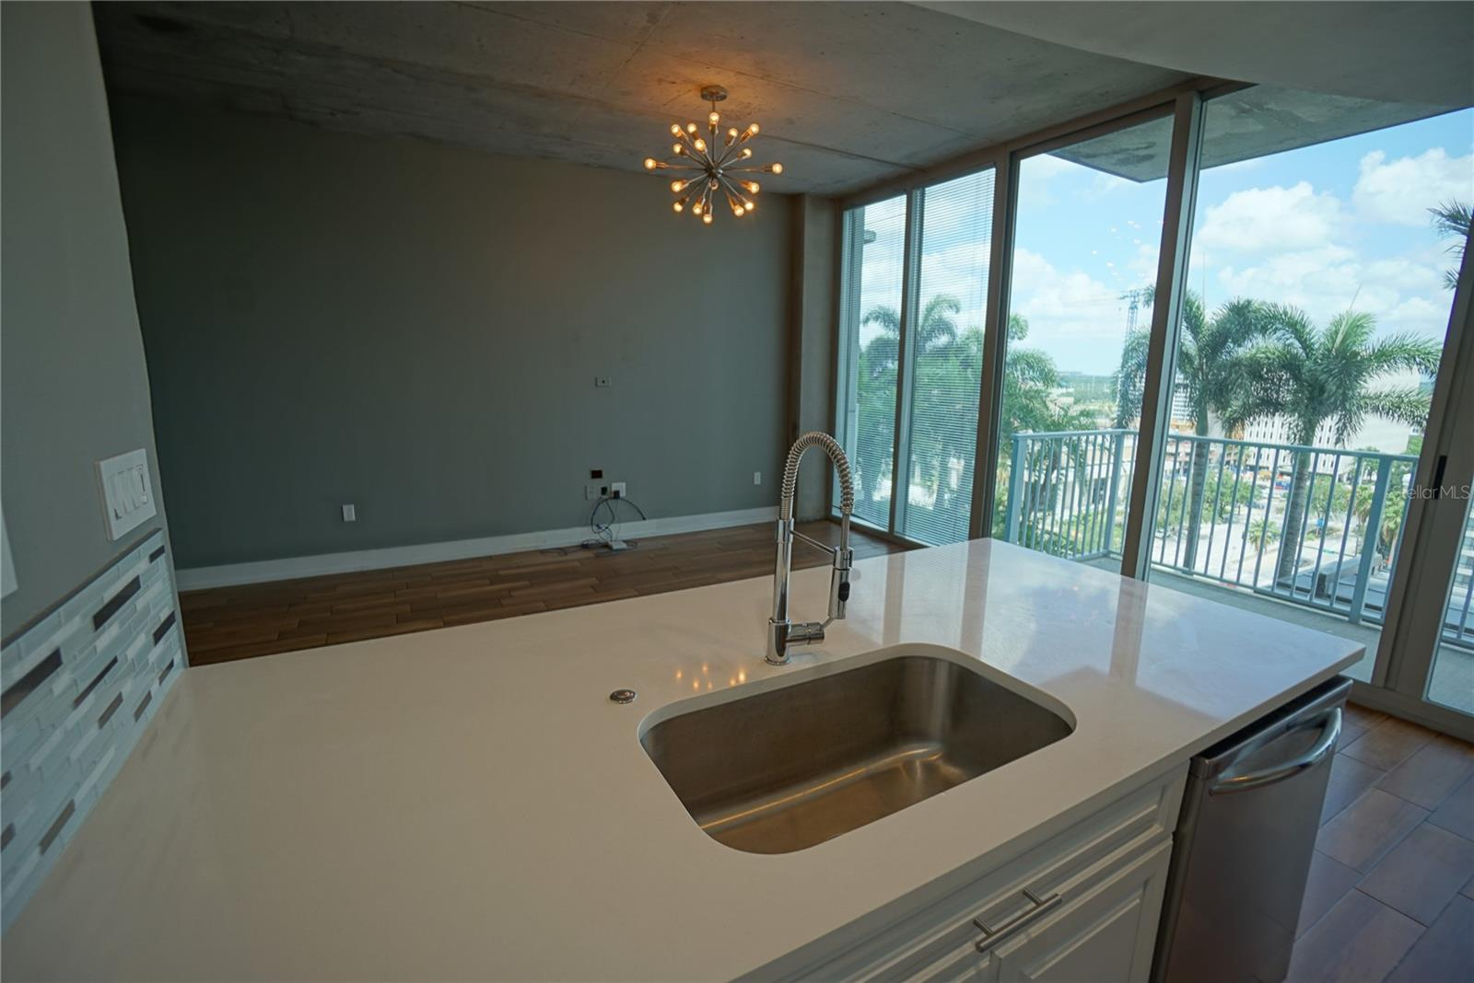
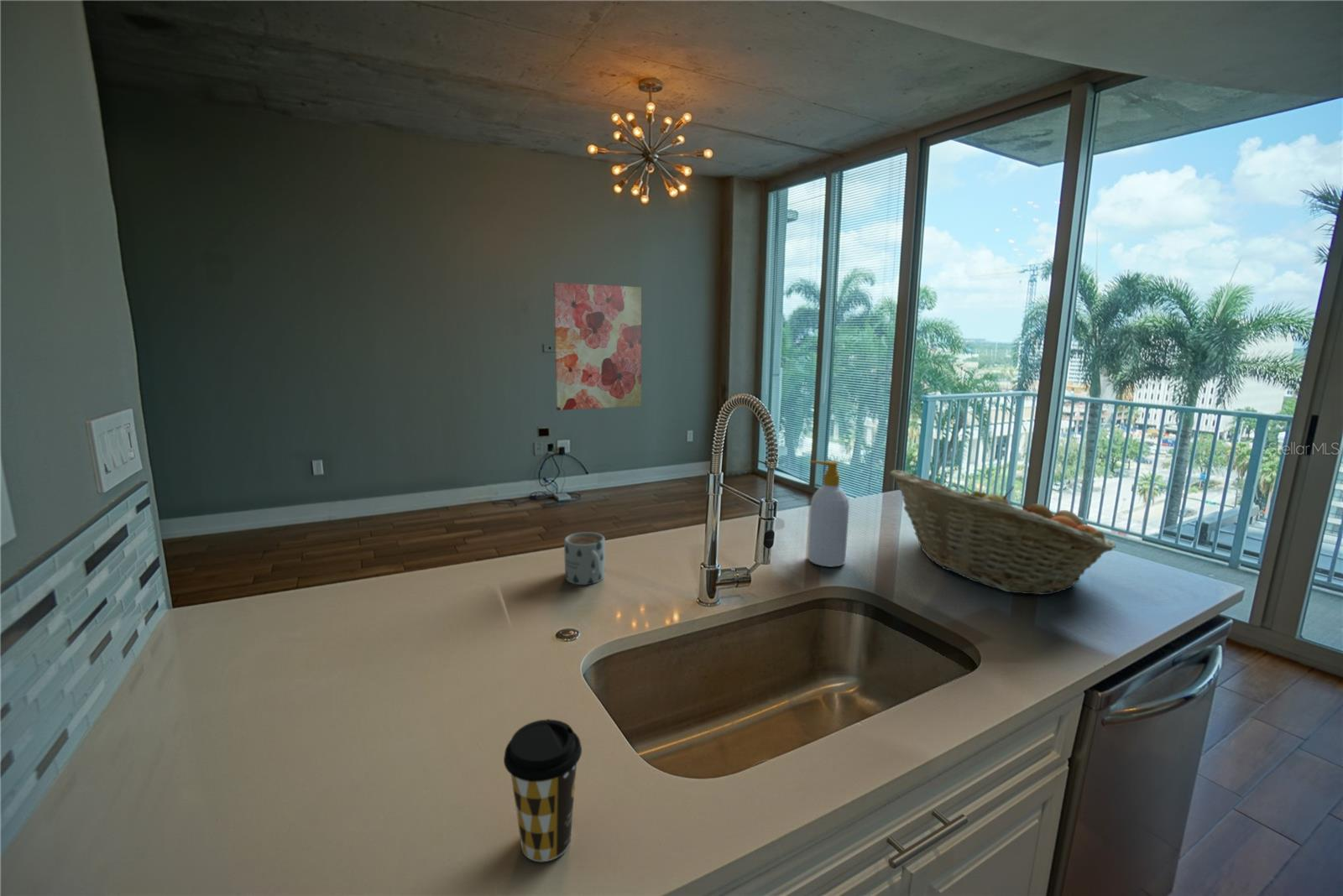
+ fruit basket [888,469,1117,596]
+ mug [563,531,606,586]
+ soap bottle [807,460,850,567]
+ coffee cup [503,719,583,862]
+ wall art [552,282,642,411]
